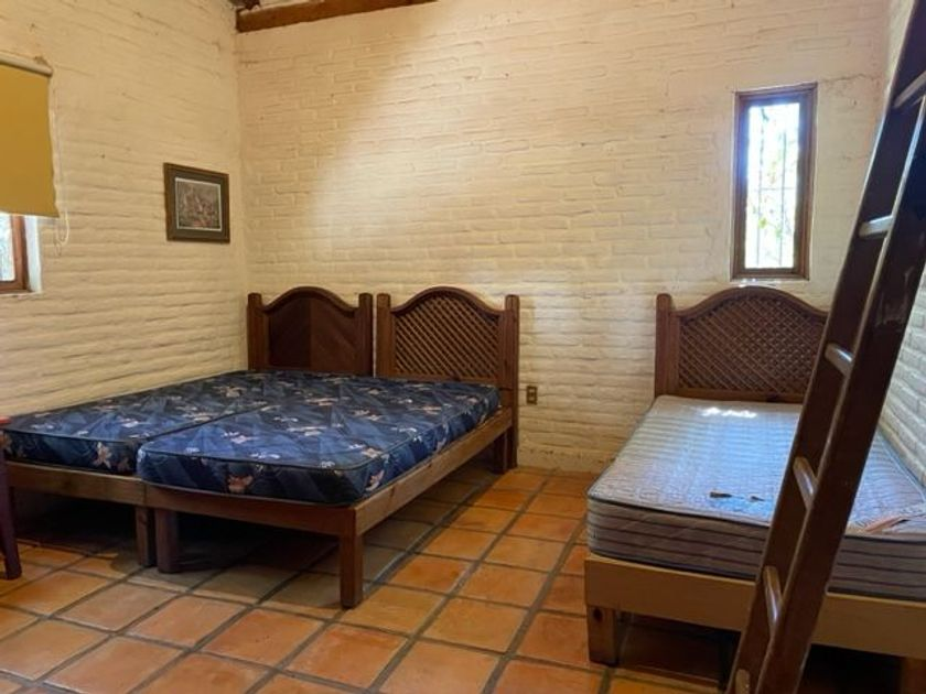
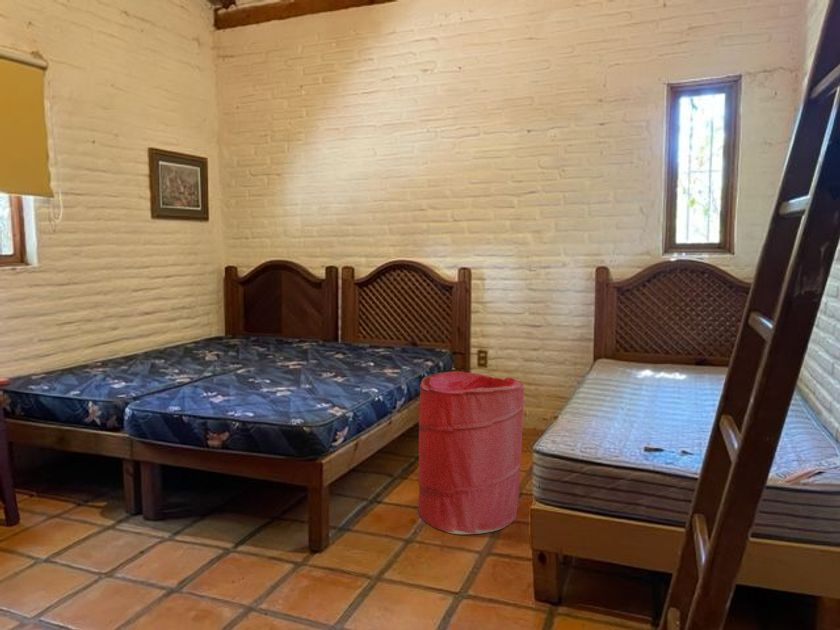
+ laundry hamper [417,371,525,535]
